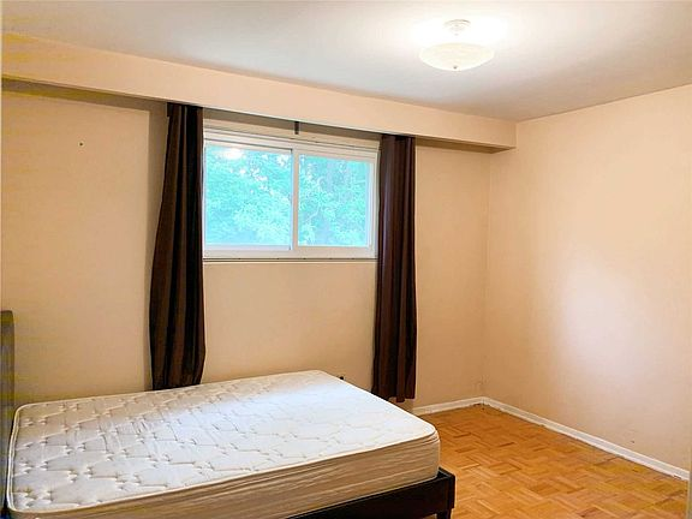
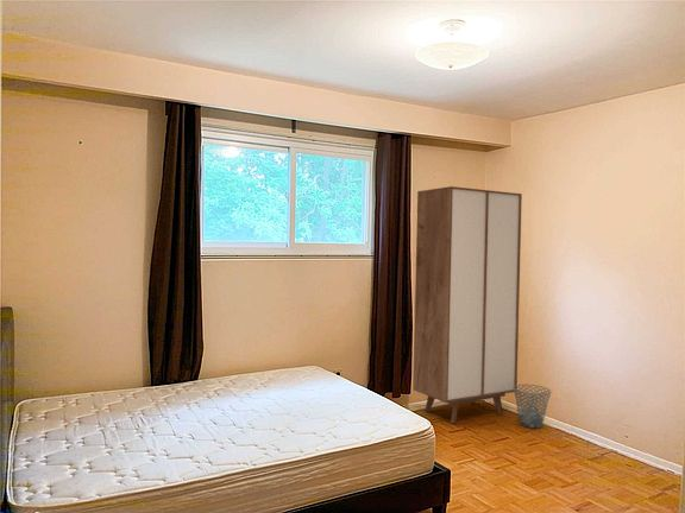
+ wardrobe [411,185,523,424]
+ waste basket [513,384,553,430]
